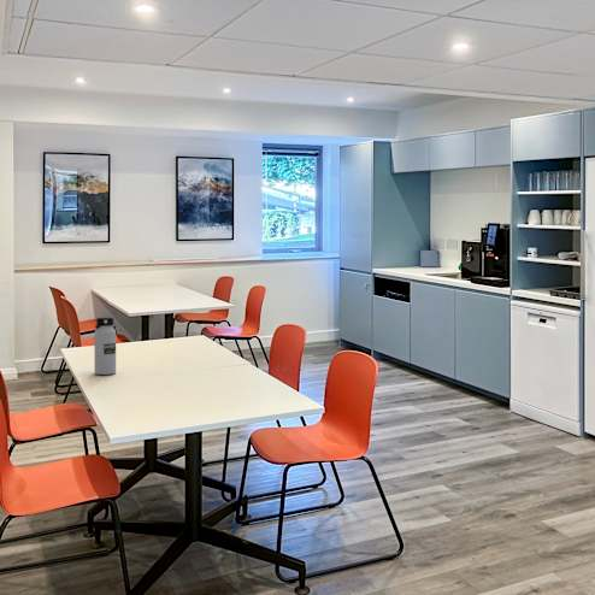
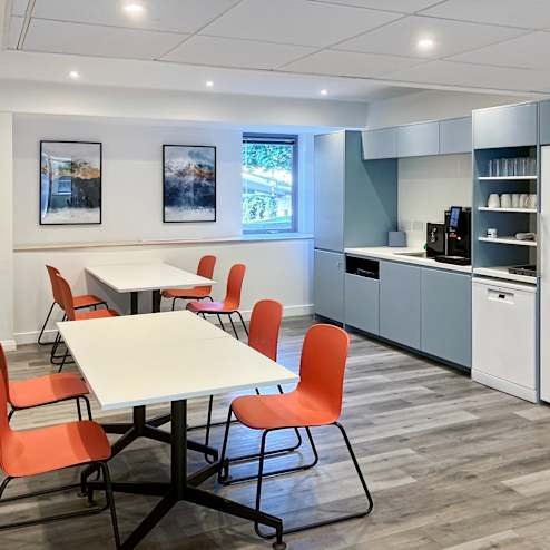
- water bottle [93,317,117,376]
